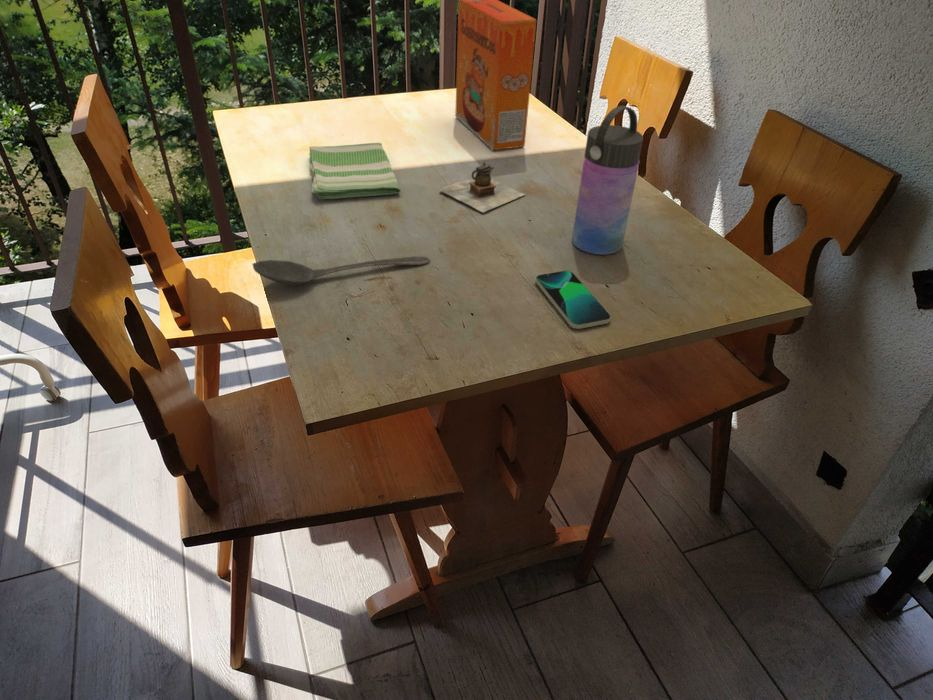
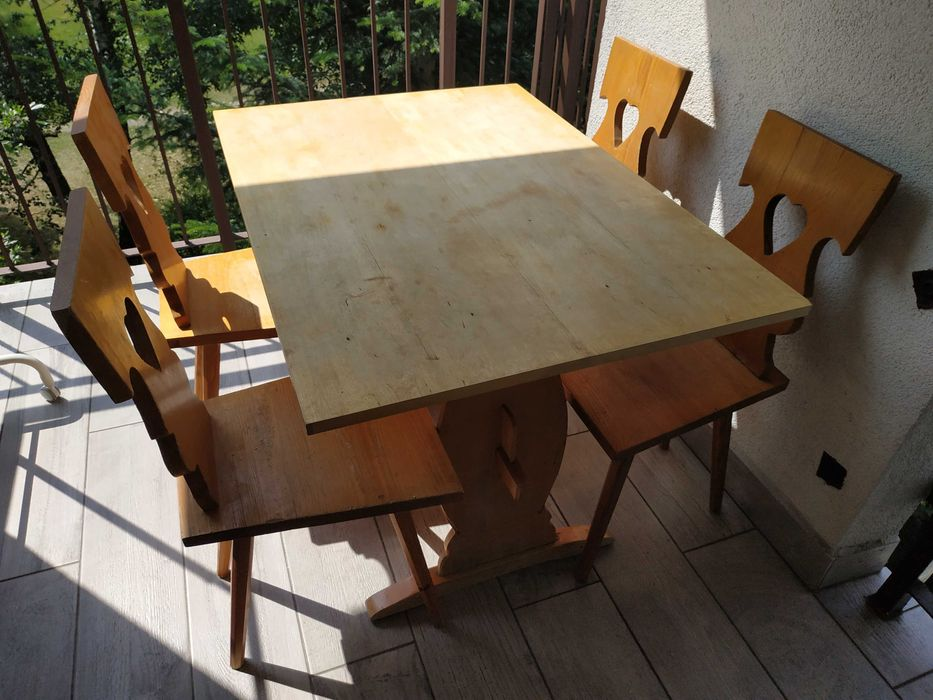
- cereal box [454,0,537,151]
- stirrer [252,255,431,286]
- dish towel [308,142,402,200]
- smartphone [535,269,612,330]
- teapot [439,161,526,213]
- water bottle [571,105,644,256]
